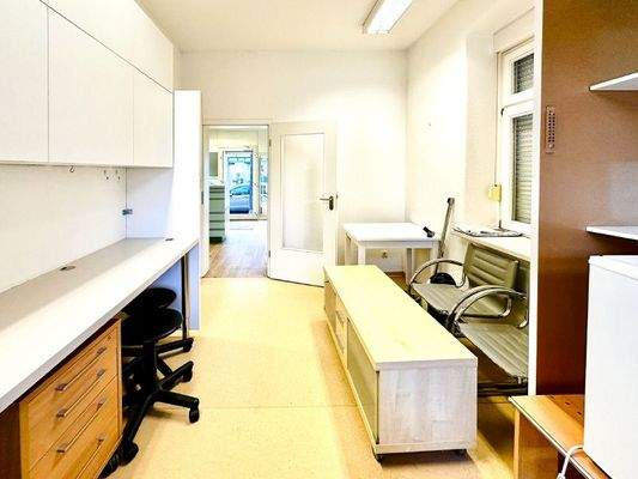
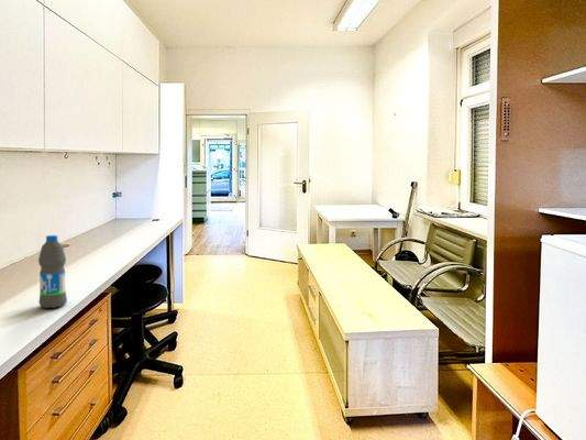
+ water bottle [37,234,68,309]
